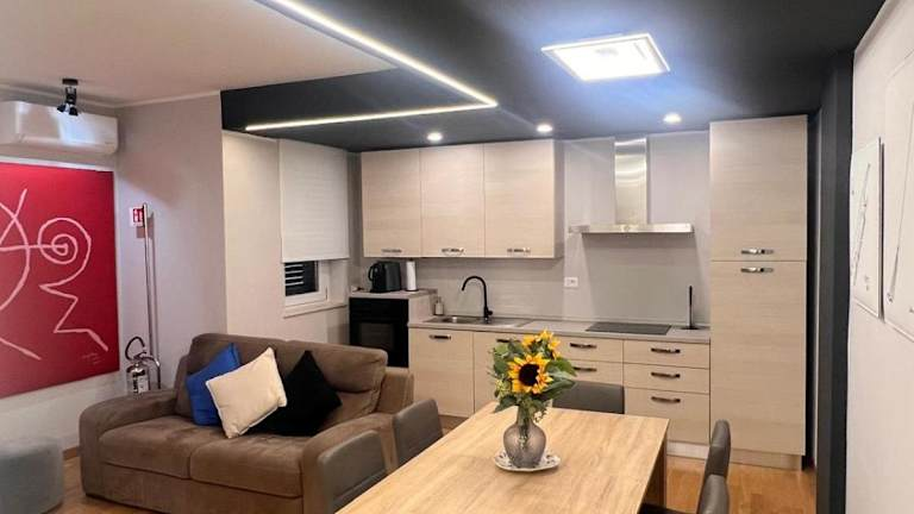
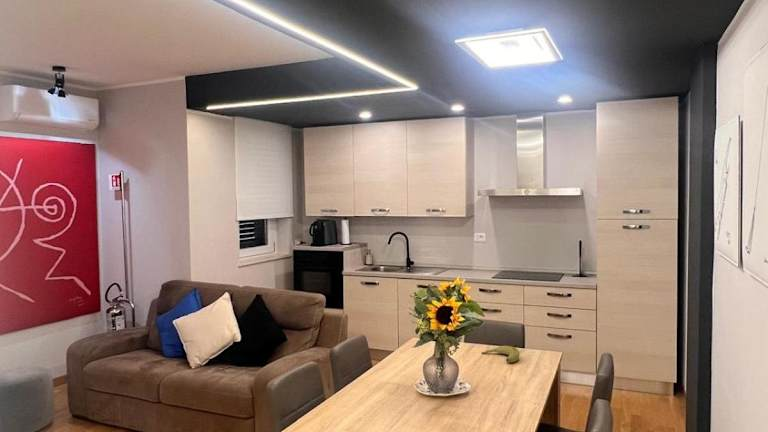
+ banana [481,345,521,363]
